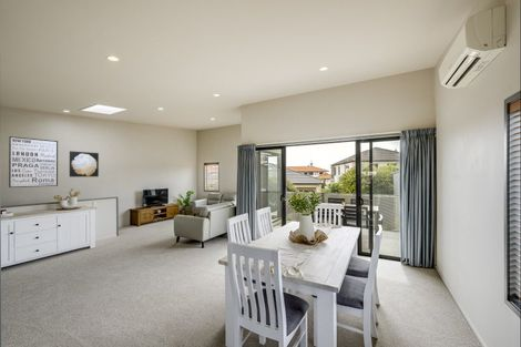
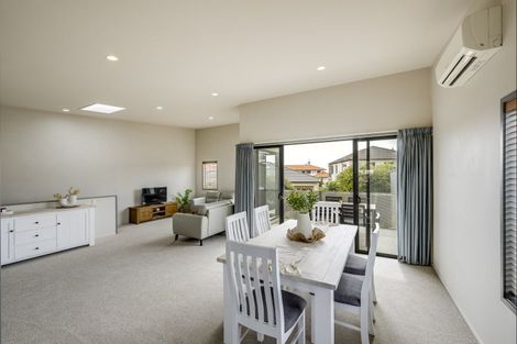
- wall art [8,135,59,188]
- wall art [69,150,100,178]
